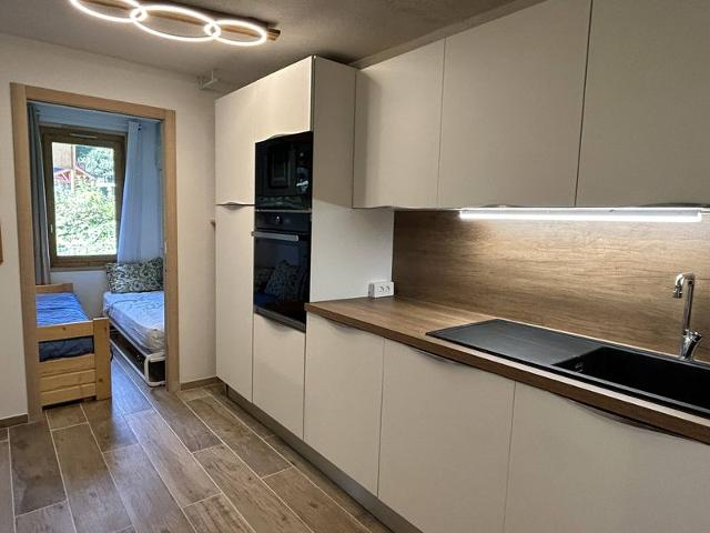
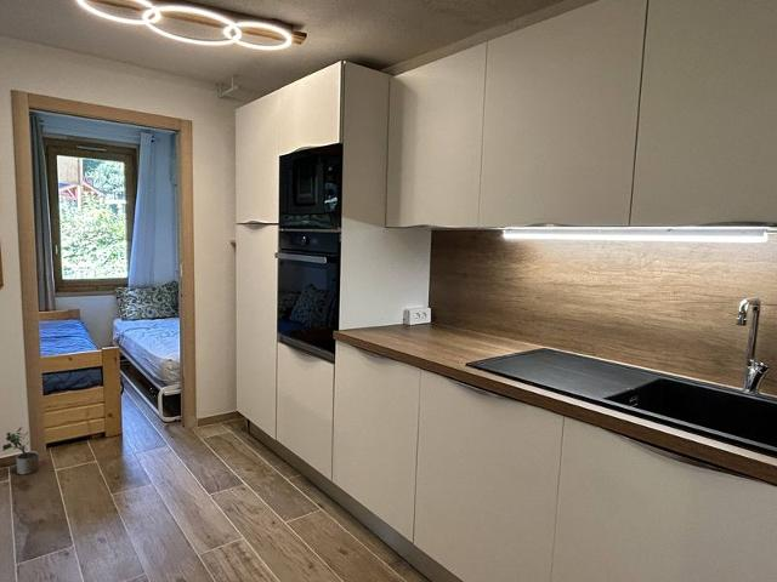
+ potted plant [1,426,40,475]
